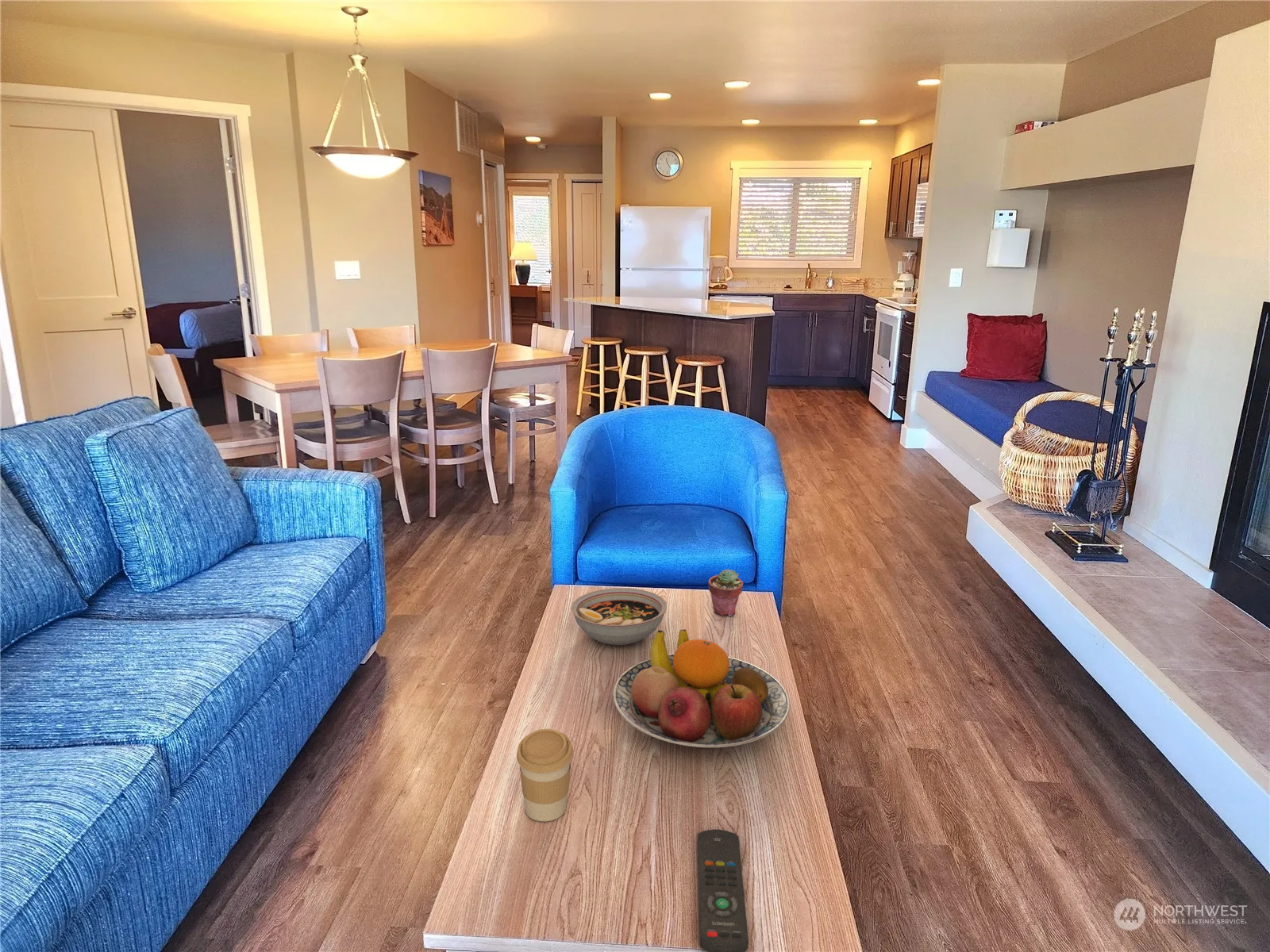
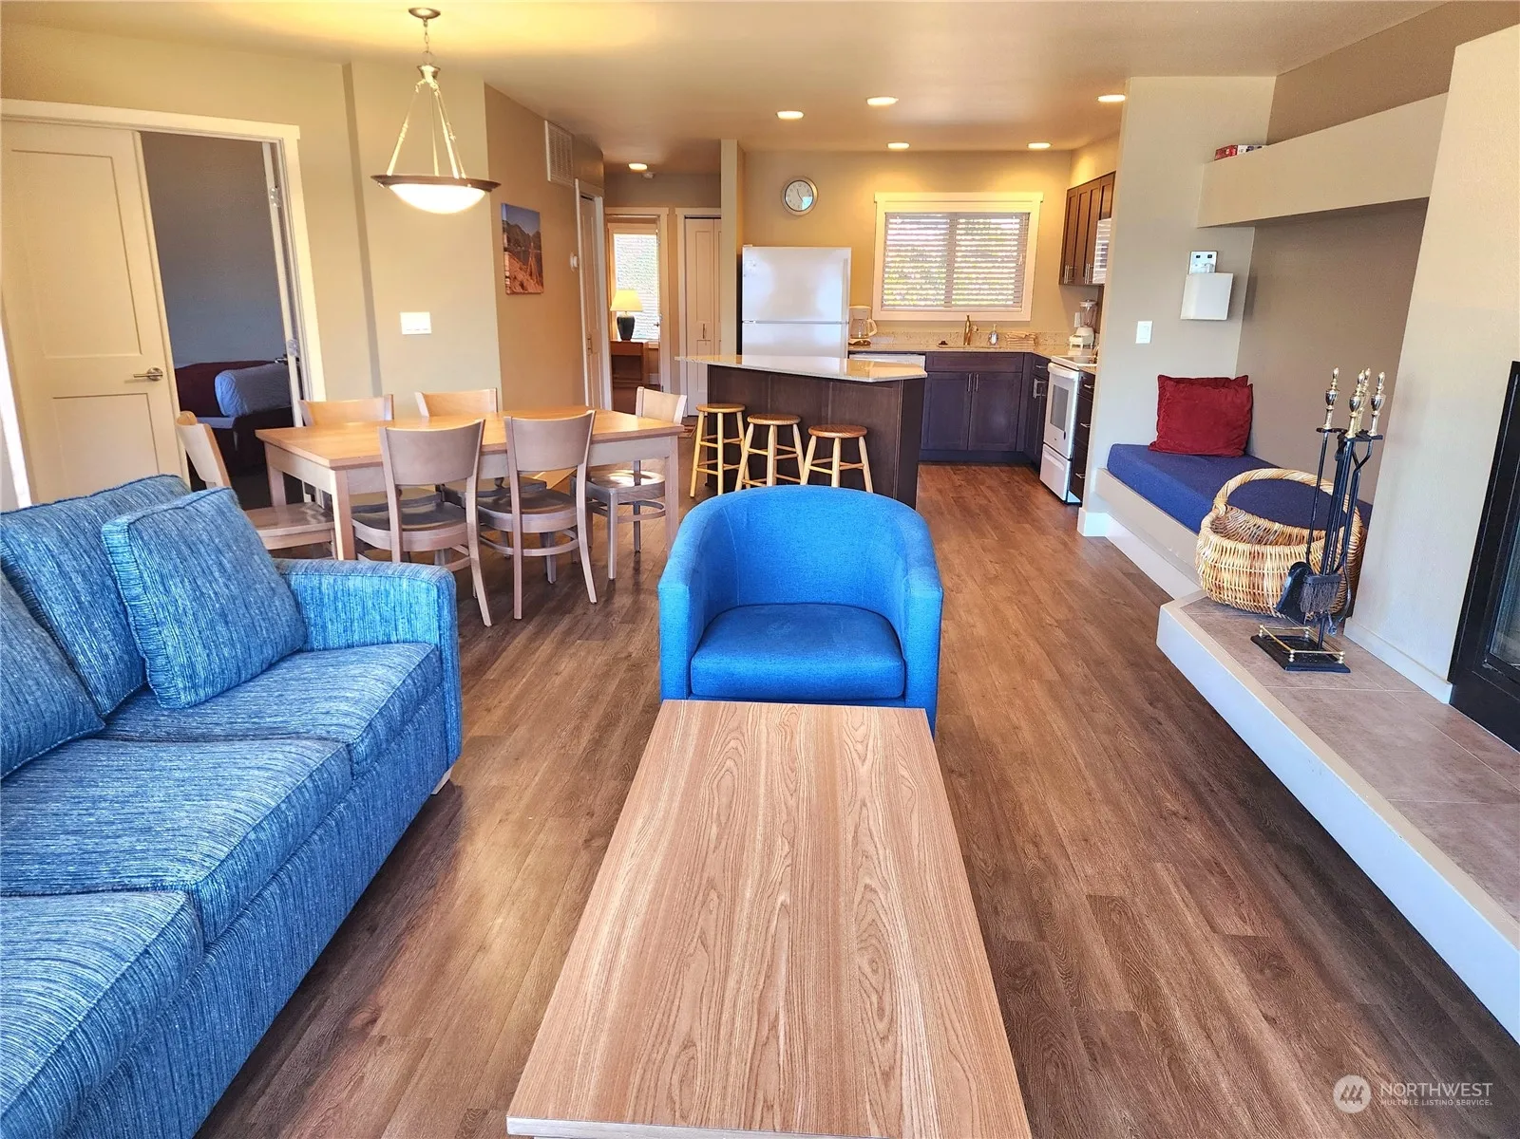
- fruit bowl [613,628,791,748]
- remote control [697,829,749,952]
- bowl [570,587,668,646]
- potted succulent [707,569,744,617]
- coffee cup [516,728,574,822]
